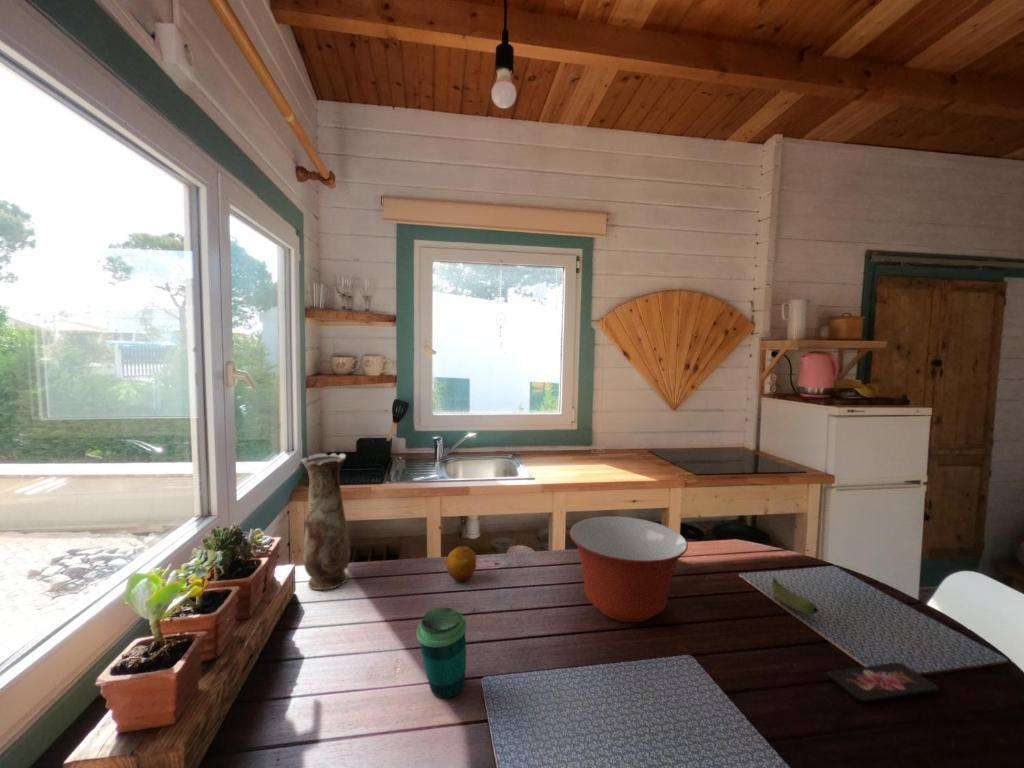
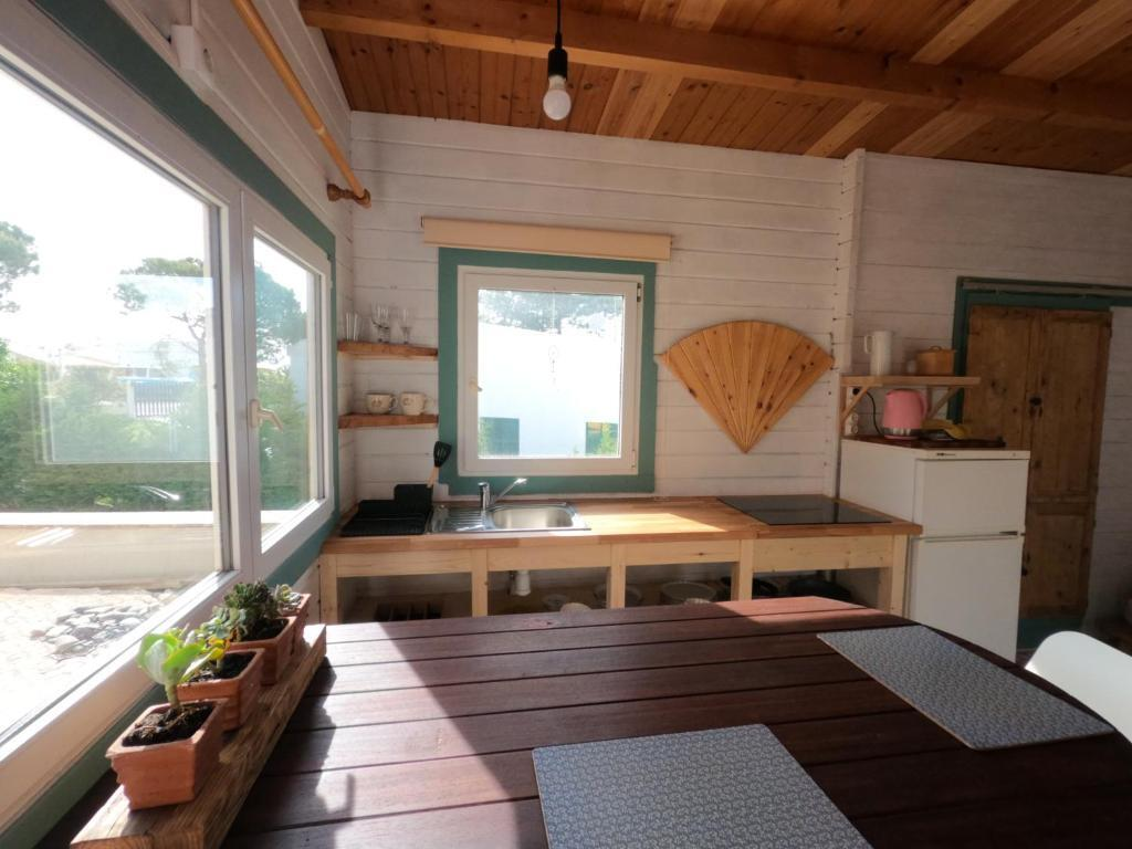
- mixing bowl [568,515,689,623]
- fruit [445,545,477,583]
- vase [300,452,351,591]
- cup [416,607,468,699]
- smartphone [826,661,939,703]
- banana [771,576,820,615]
